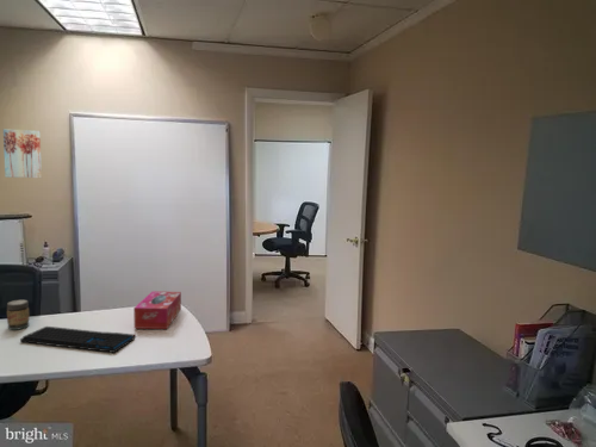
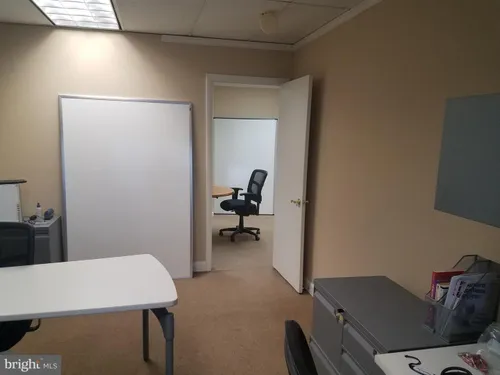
- wall art [2,128,43,179]
- keyboard [19,325,137,354]
- tissue box [132,290,182,330]
- jar [6,299,30,331]
